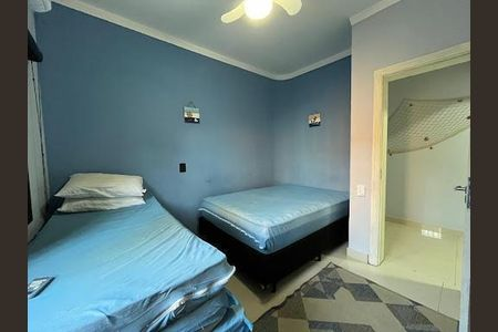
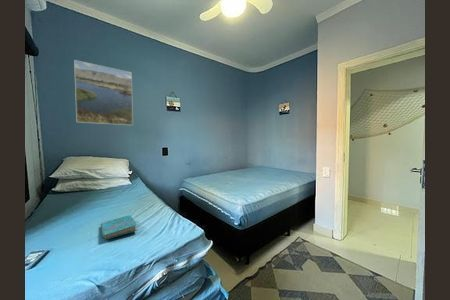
+ cover [100,214,139,241]
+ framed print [73,59,134,126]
